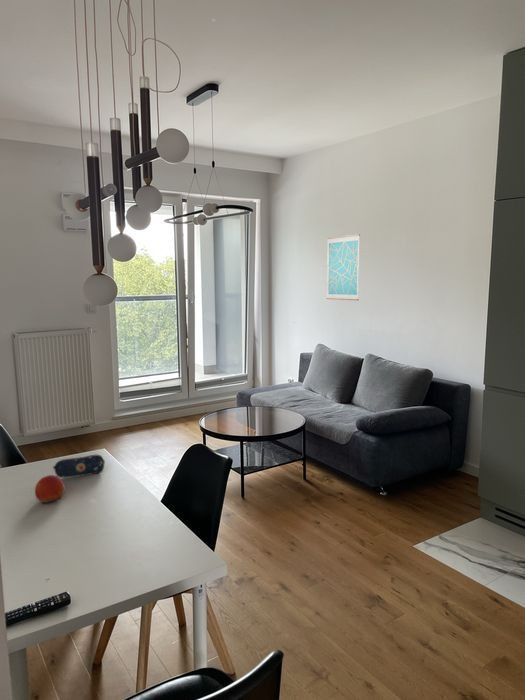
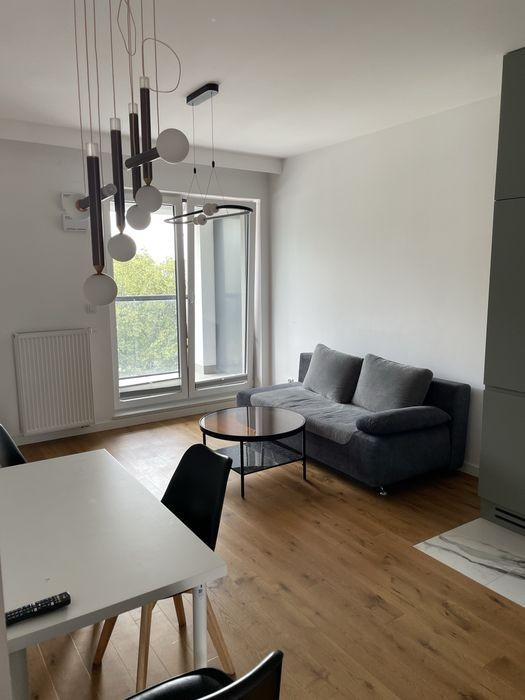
- pencil case [52,454,106,479]
- fruit [34,474,66,504]
- wall art [326,233,361,301]
